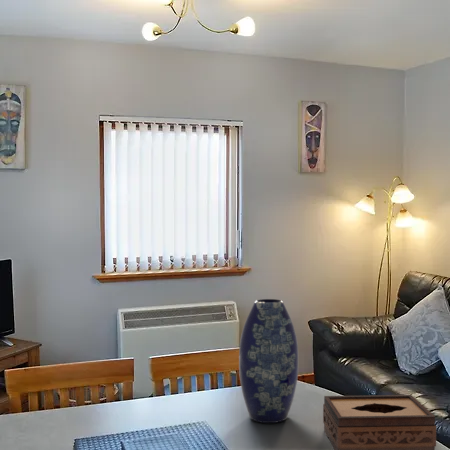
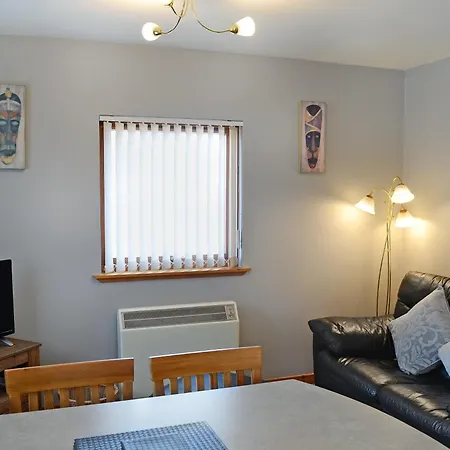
- tissue box [322,394,437,450]
- vase [238,298,299,424]
